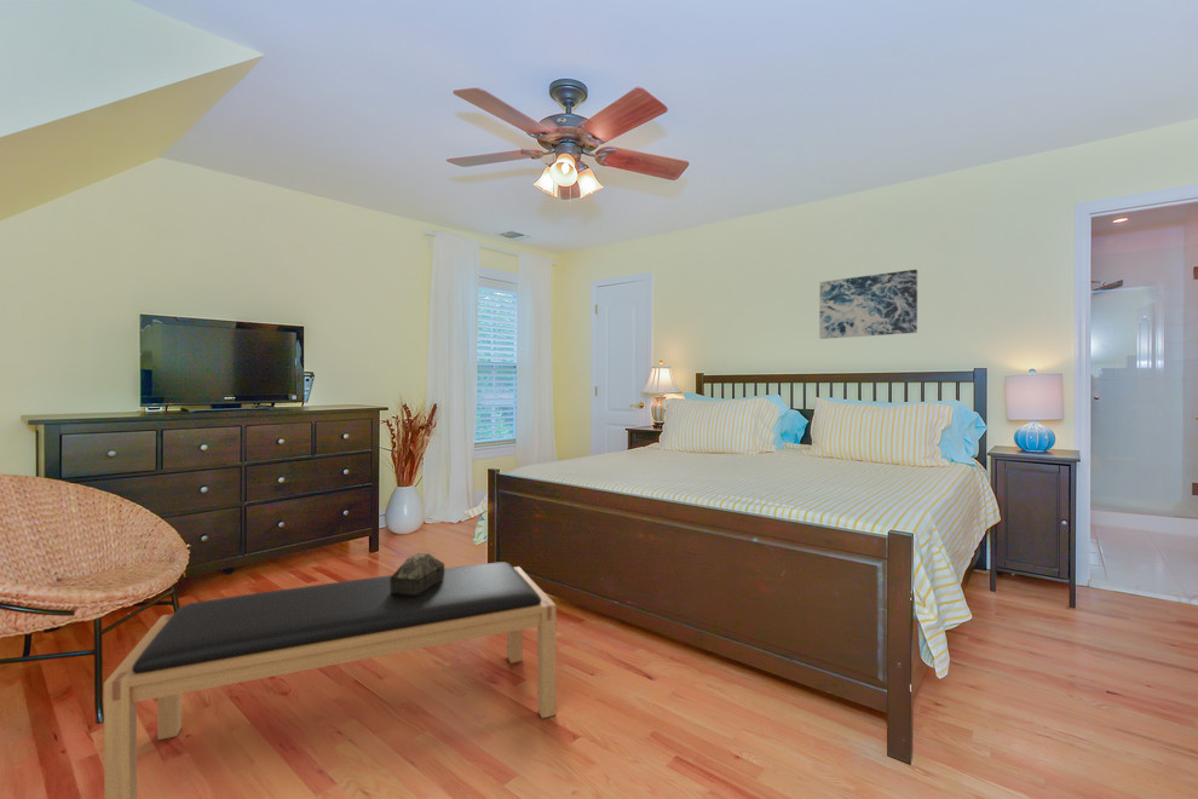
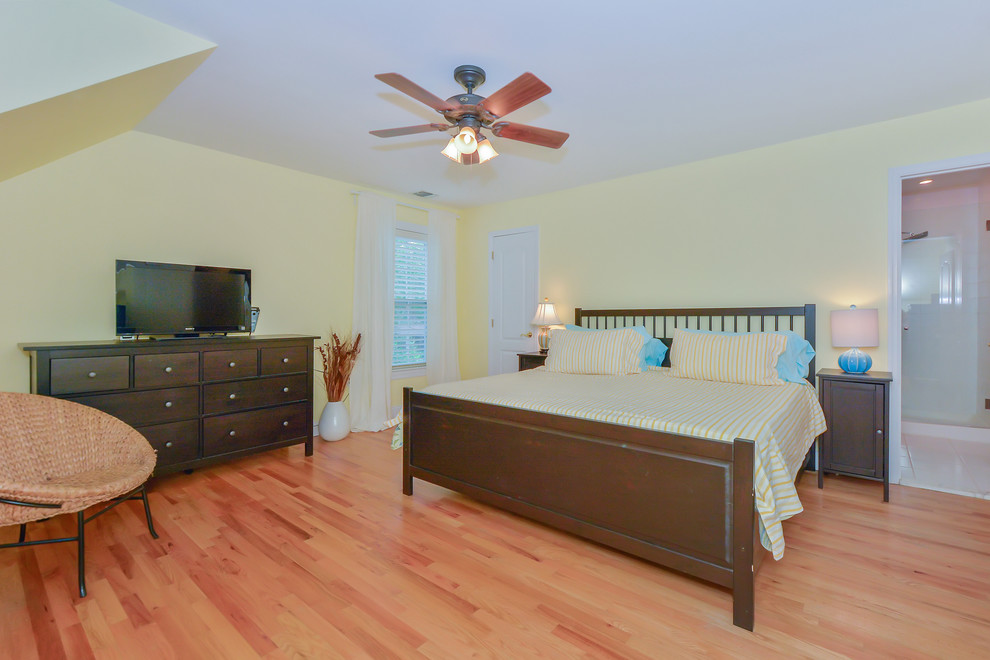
- wall art [818,269,918,340]
- bench [103,561,557,799]
- decorative box [390,552,445,596]
